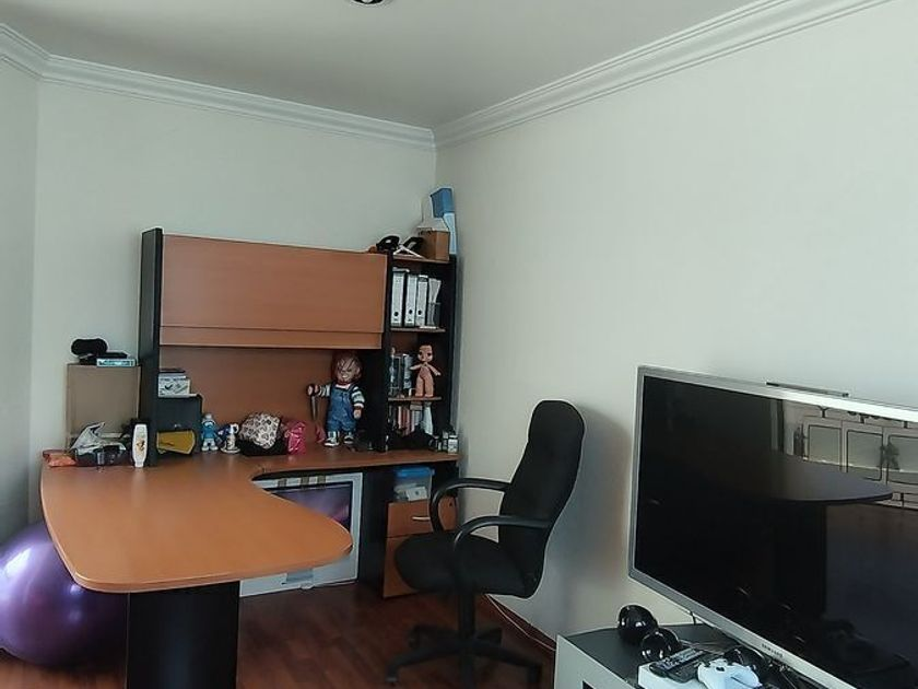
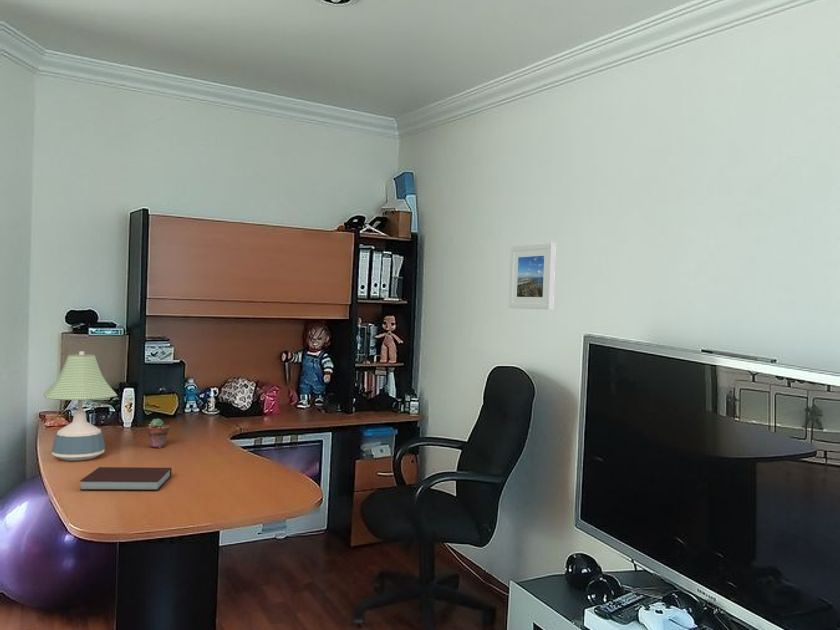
+ notebook [79,466,173,491]
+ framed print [508,242,557,311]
+ desk lamp [42,350,118,462]
+ potted succulent [146,418,170,449]
